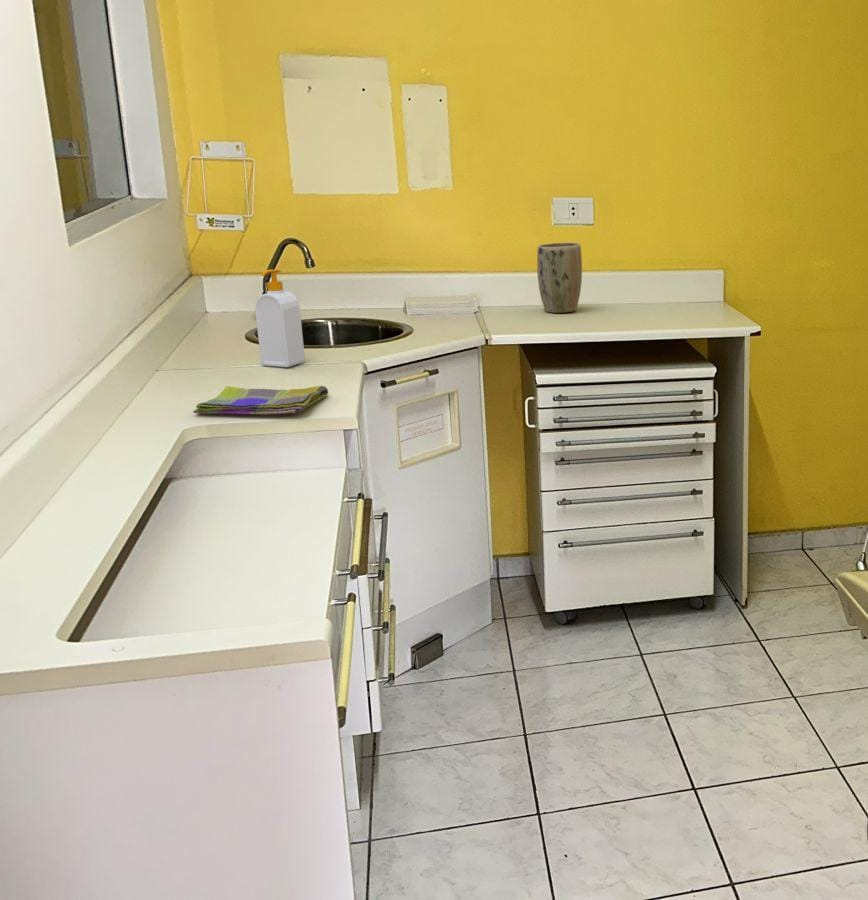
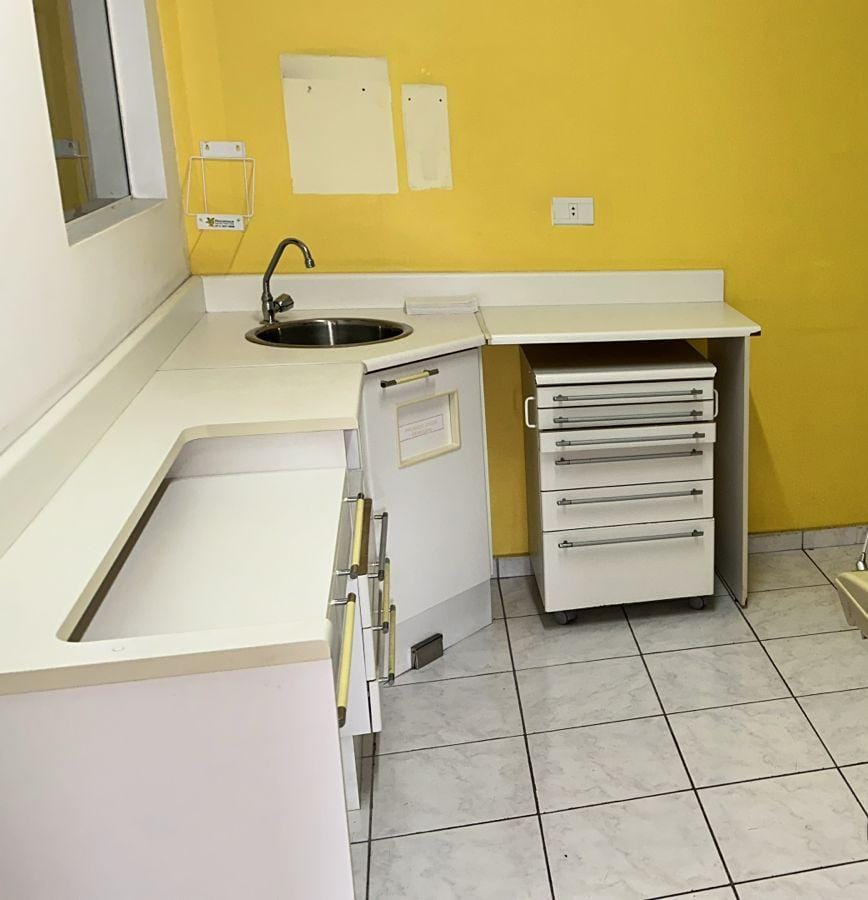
- dish towel [192,385,329,415]
- soap bottle [254,269,306,368]
- plant pot [536,241,583,314]
